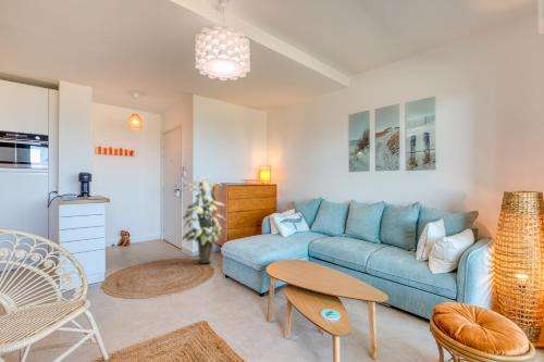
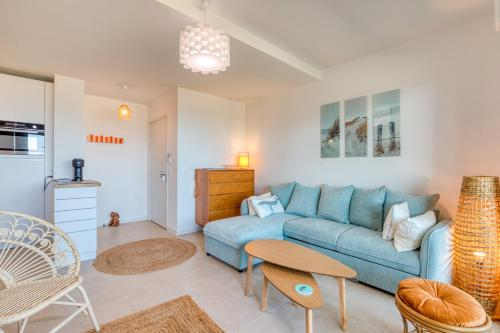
- indoor plant [181,176,226,264]
